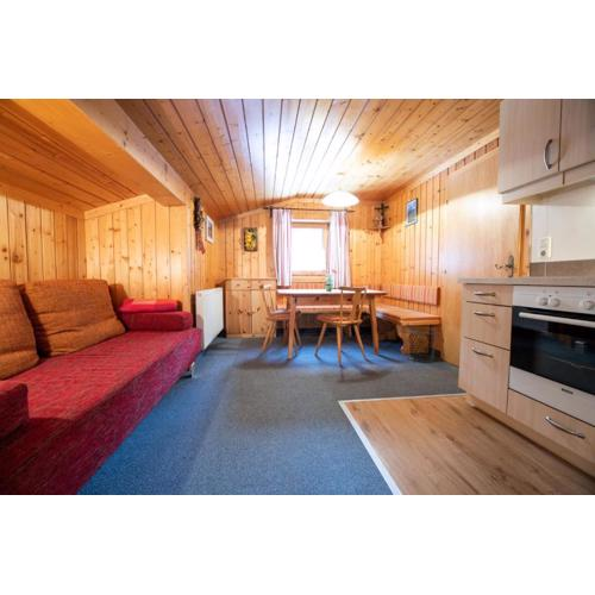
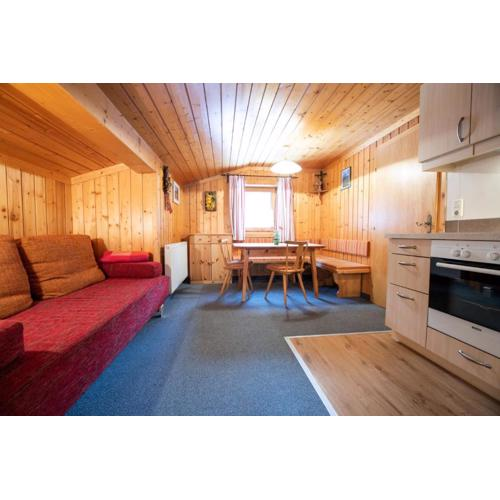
- waste bin [406,326,438,363]
